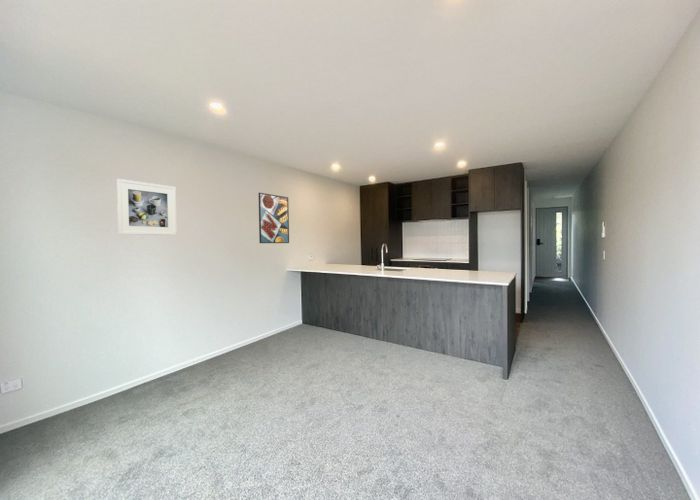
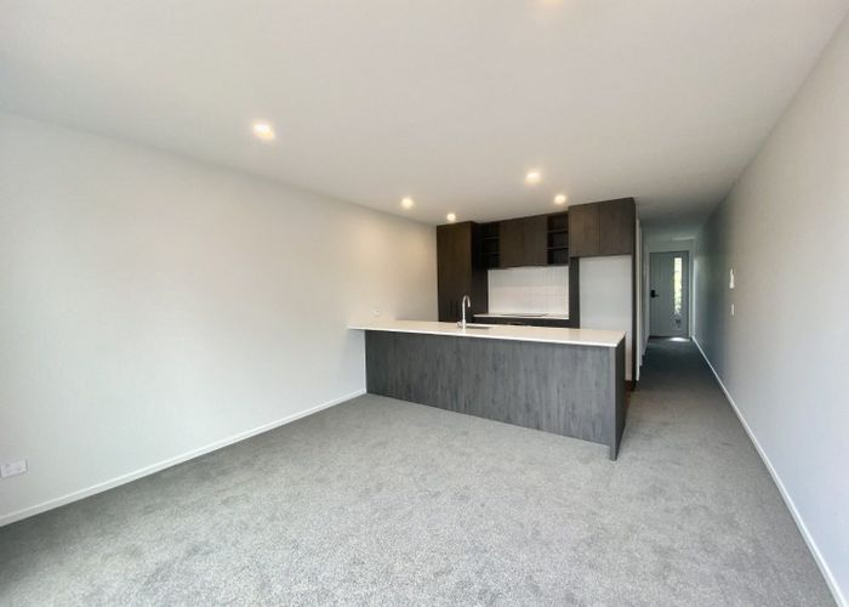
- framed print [258,192,290,244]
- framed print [116,178,178,236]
